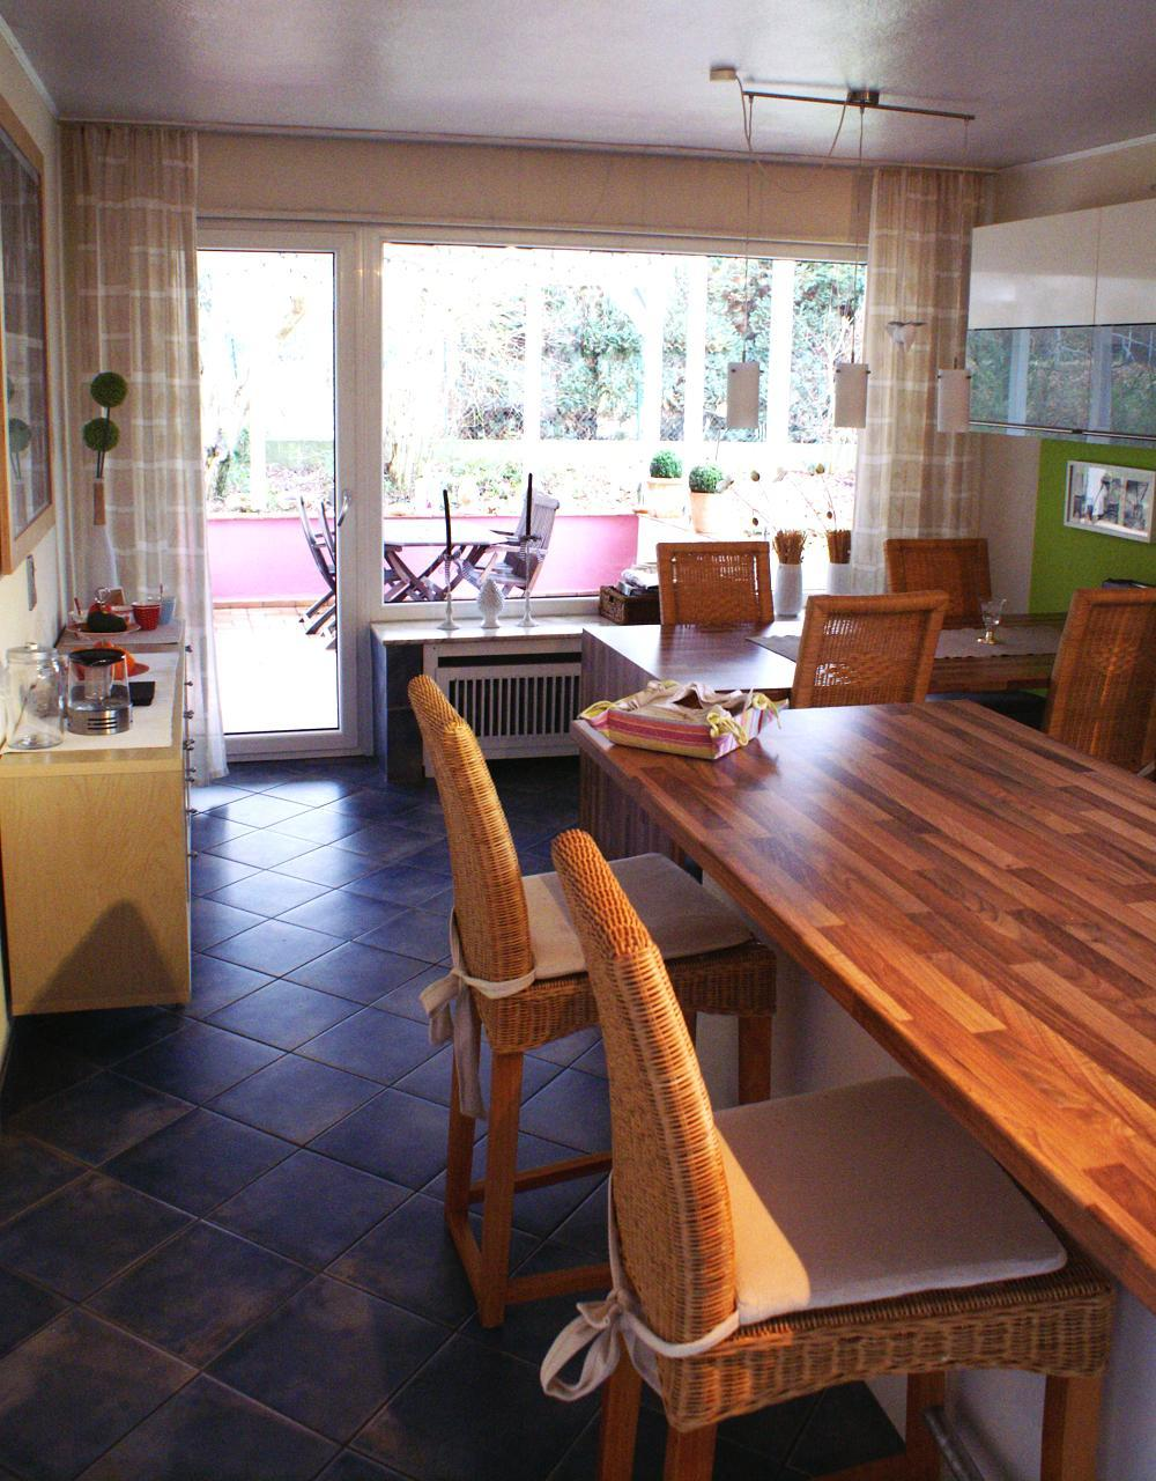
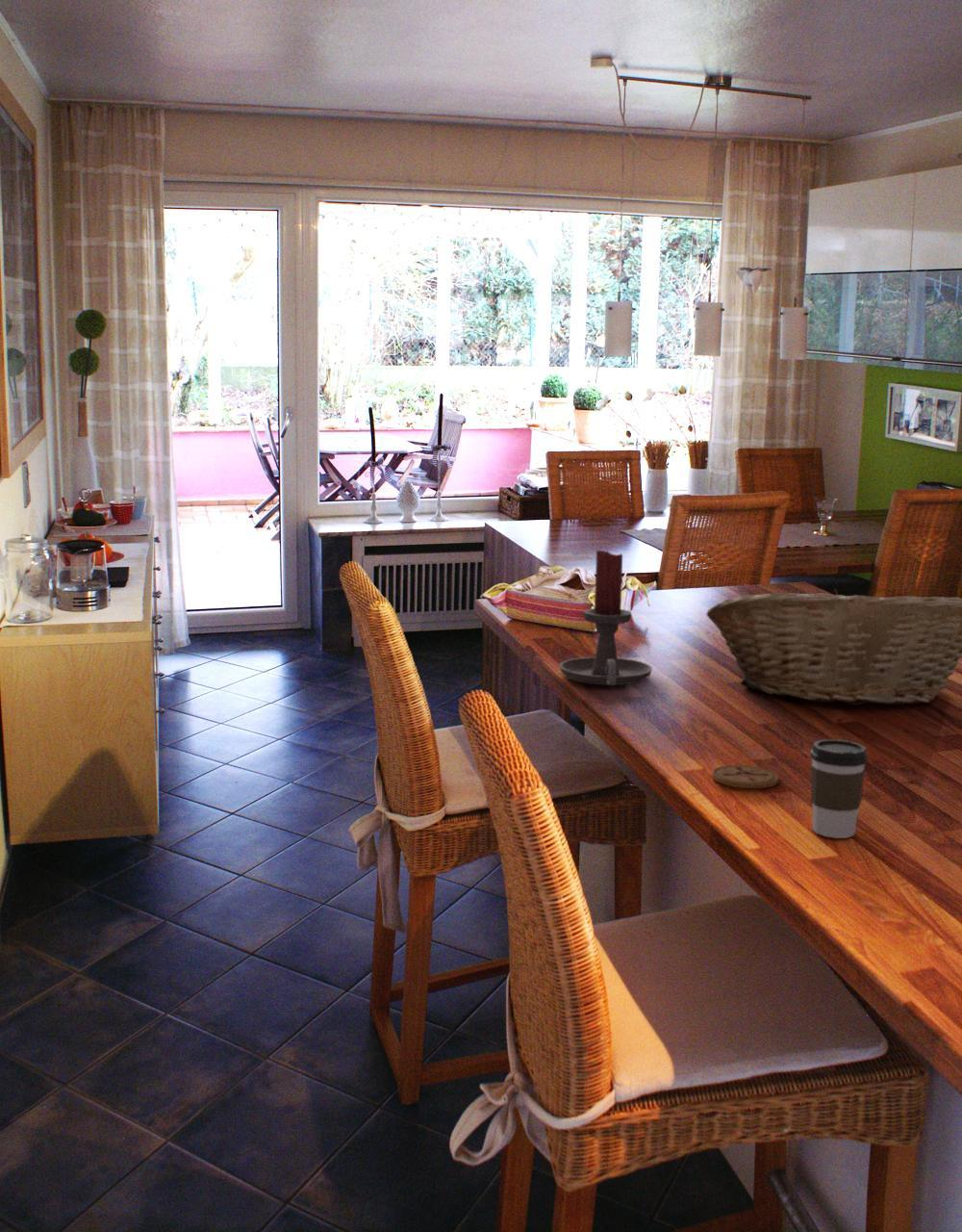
+ candle holder [559,549,653,686]
+ coaster [711,764,780,789]
+ coffee cup [809,738,869,839]
+ fruit basket [706,588,962,706]
